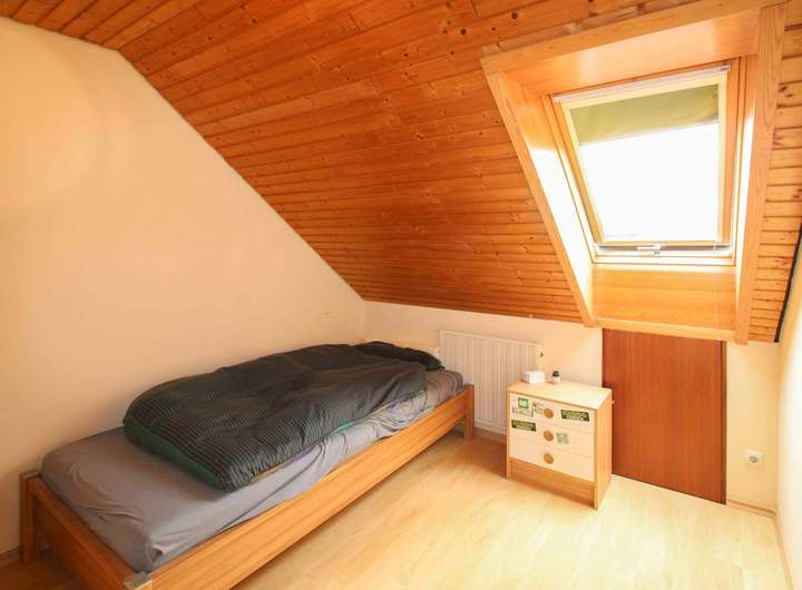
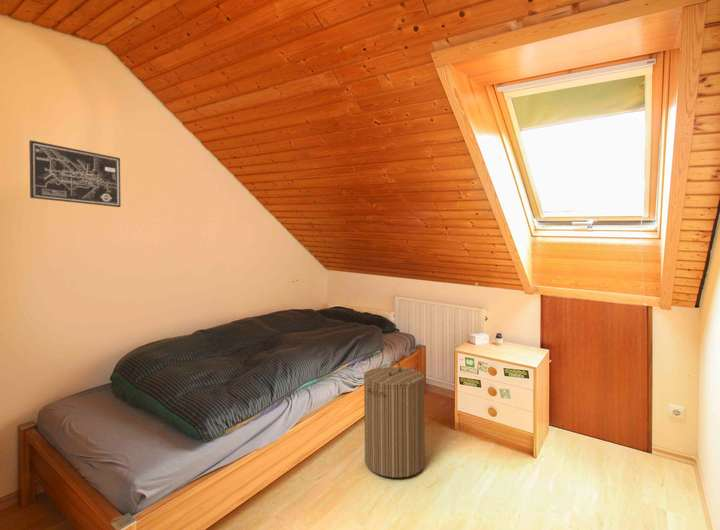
+ laundry hamper [363,359,426,479]
+ wall art [28,139,122,208]
